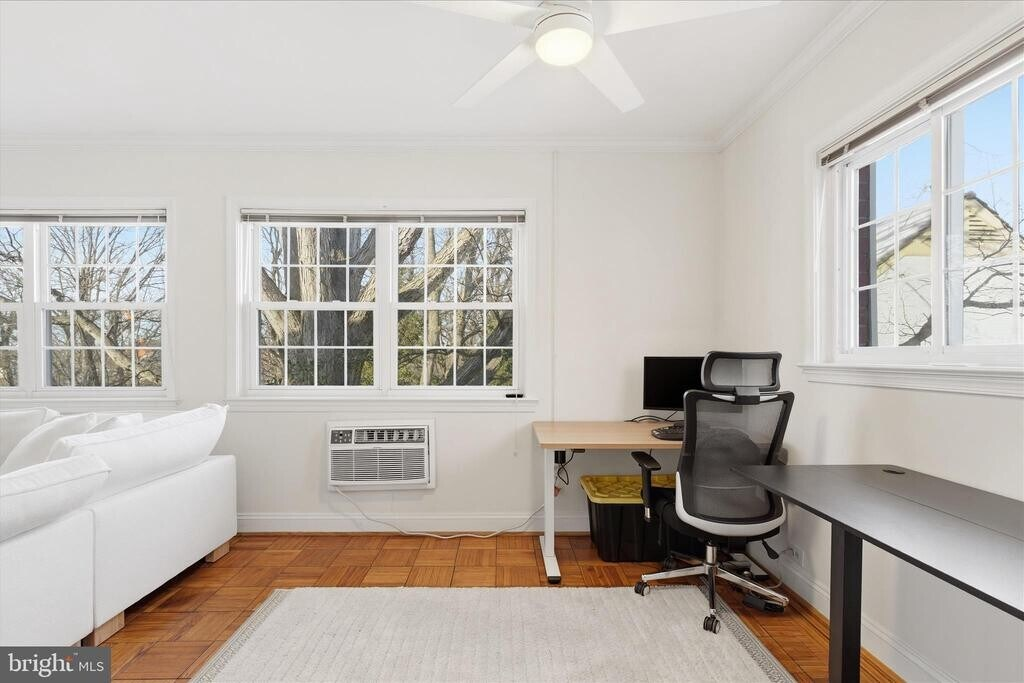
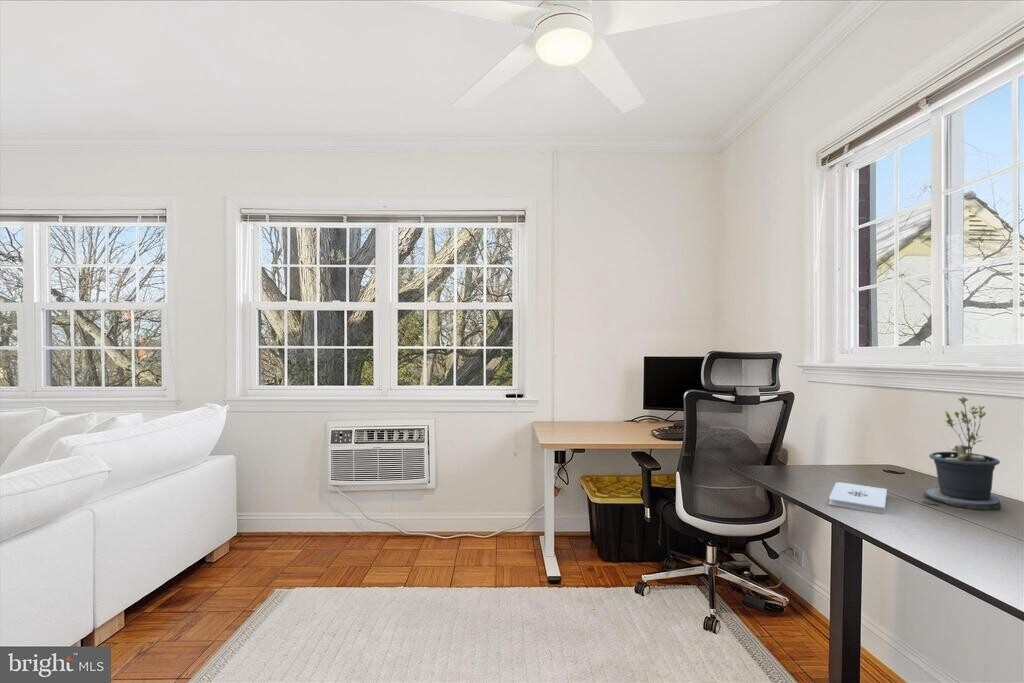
+ potted plant [920,395,1002,511]
+ notepad [828,481,888,515]
